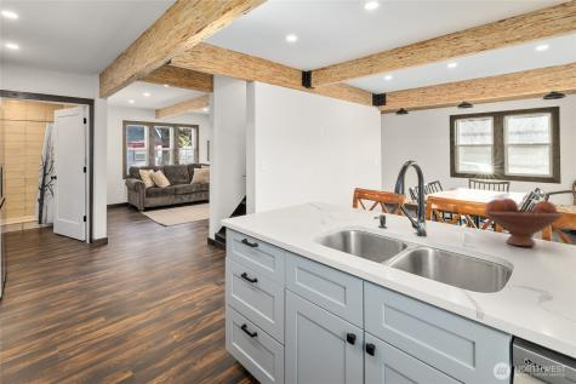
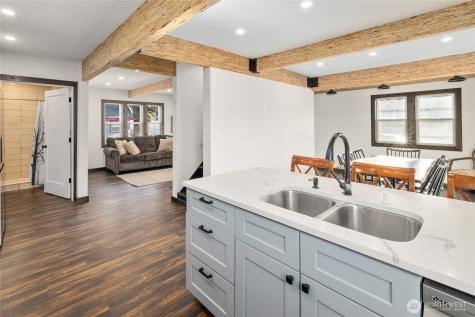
- fruit bowl [483,197,564,247]
